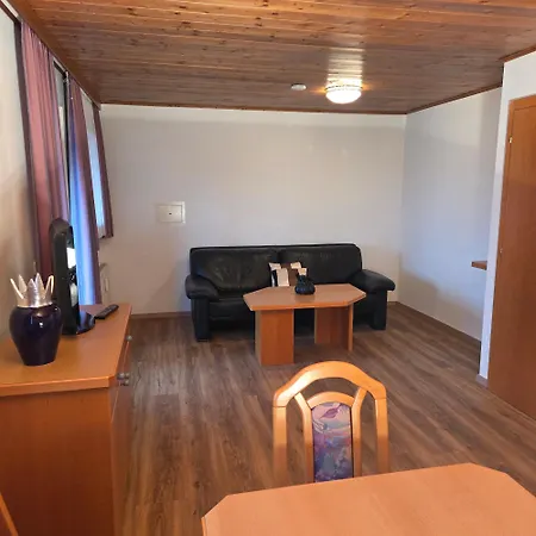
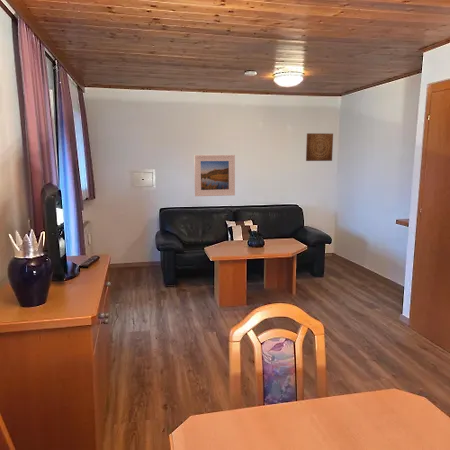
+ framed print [193,154,236,197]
+ wall art [305,132,334,162]
